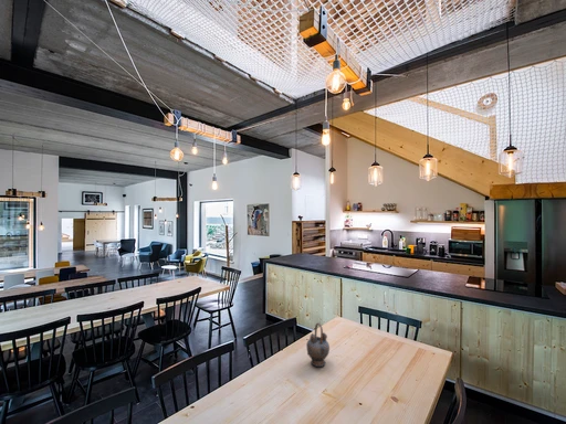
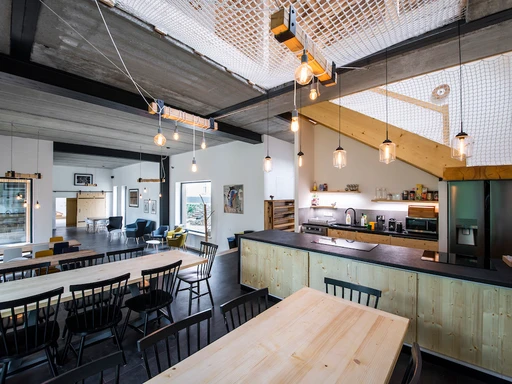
- teapot [305,321,331,368]
